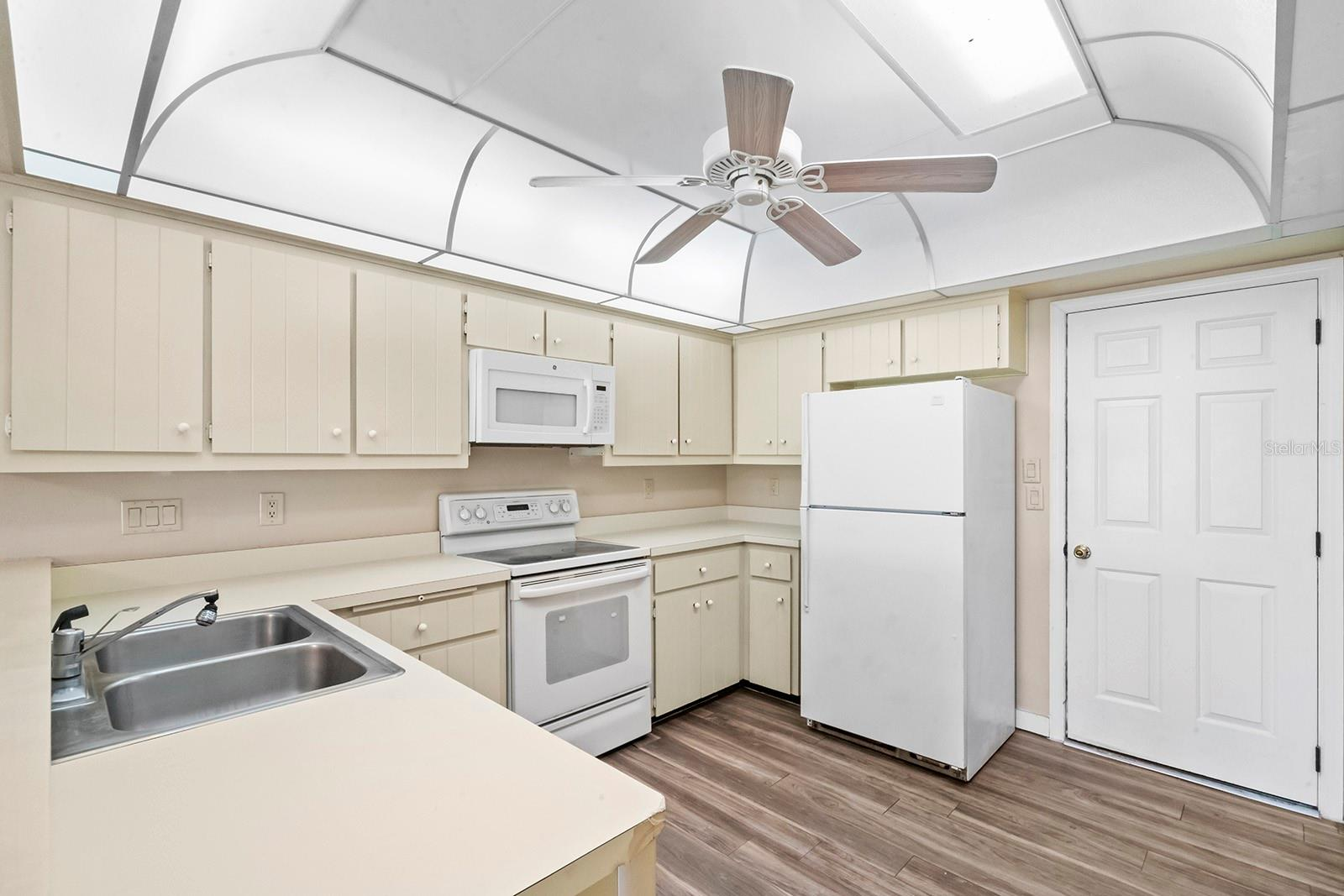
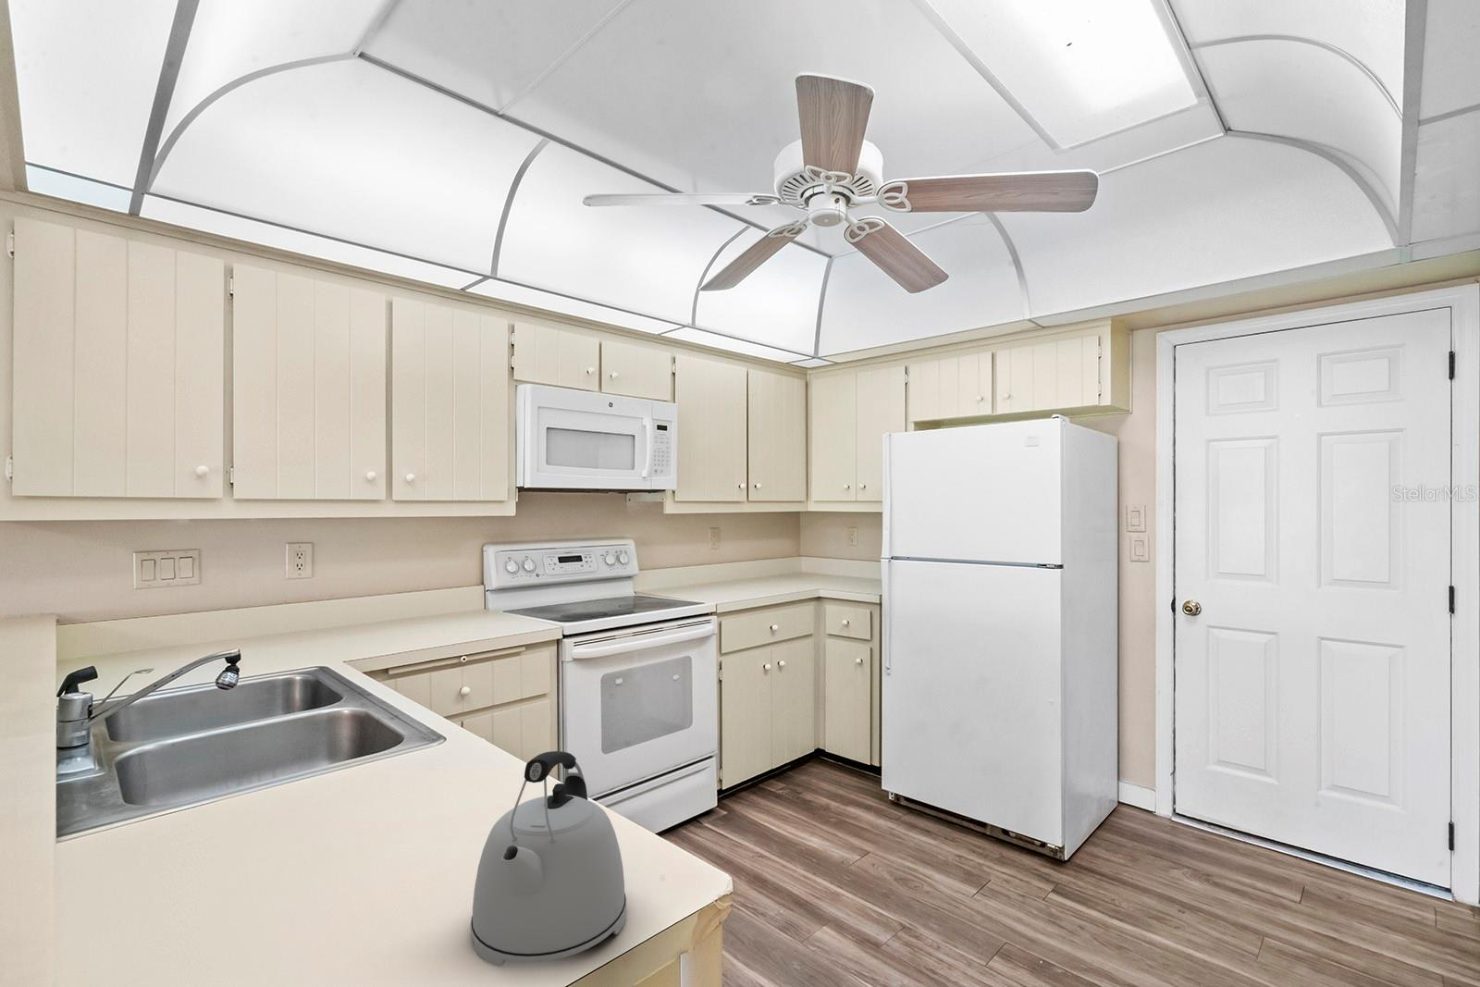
+ kettle [470,750,628,967]
